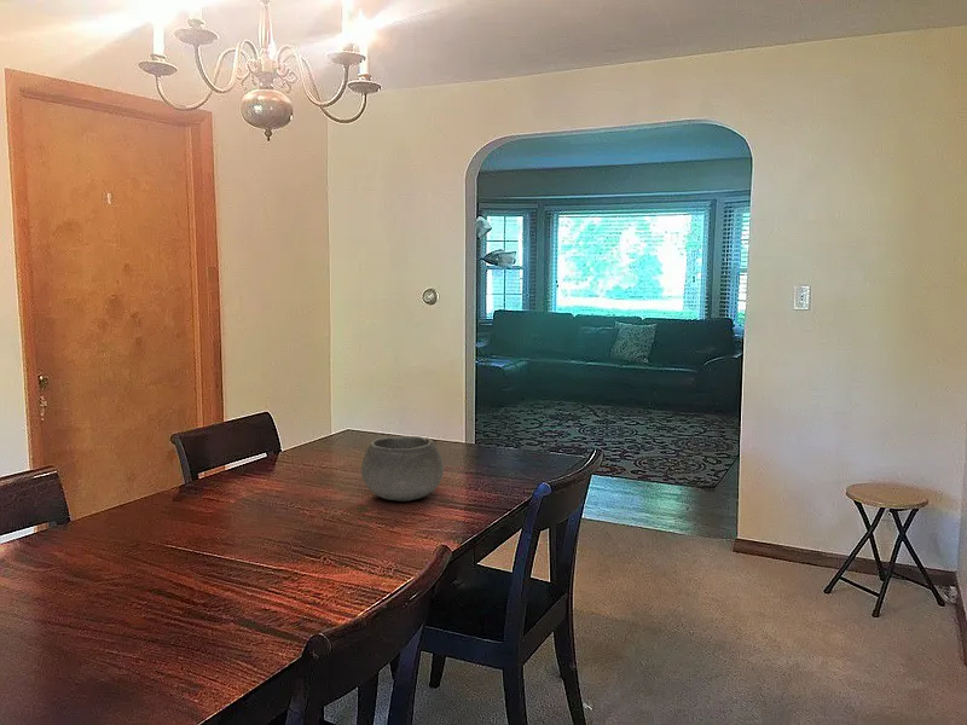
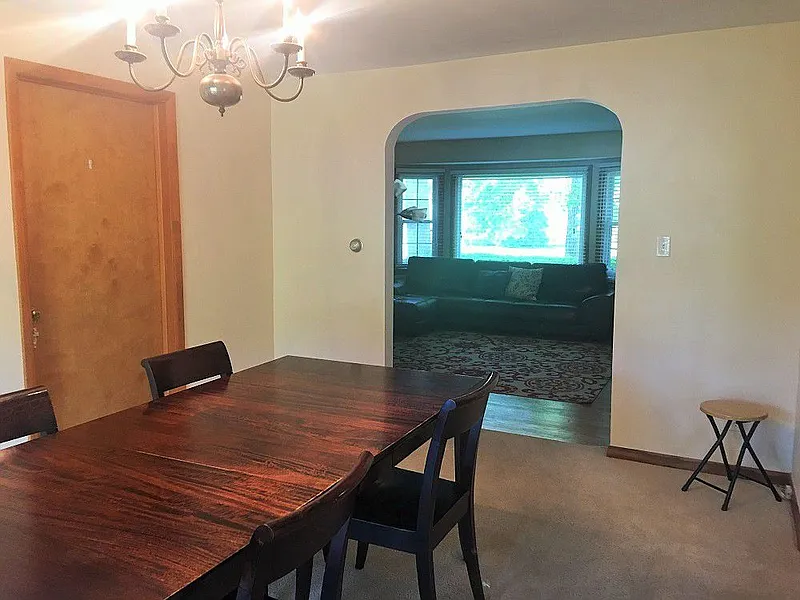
- bowl [360,435,445,503]
